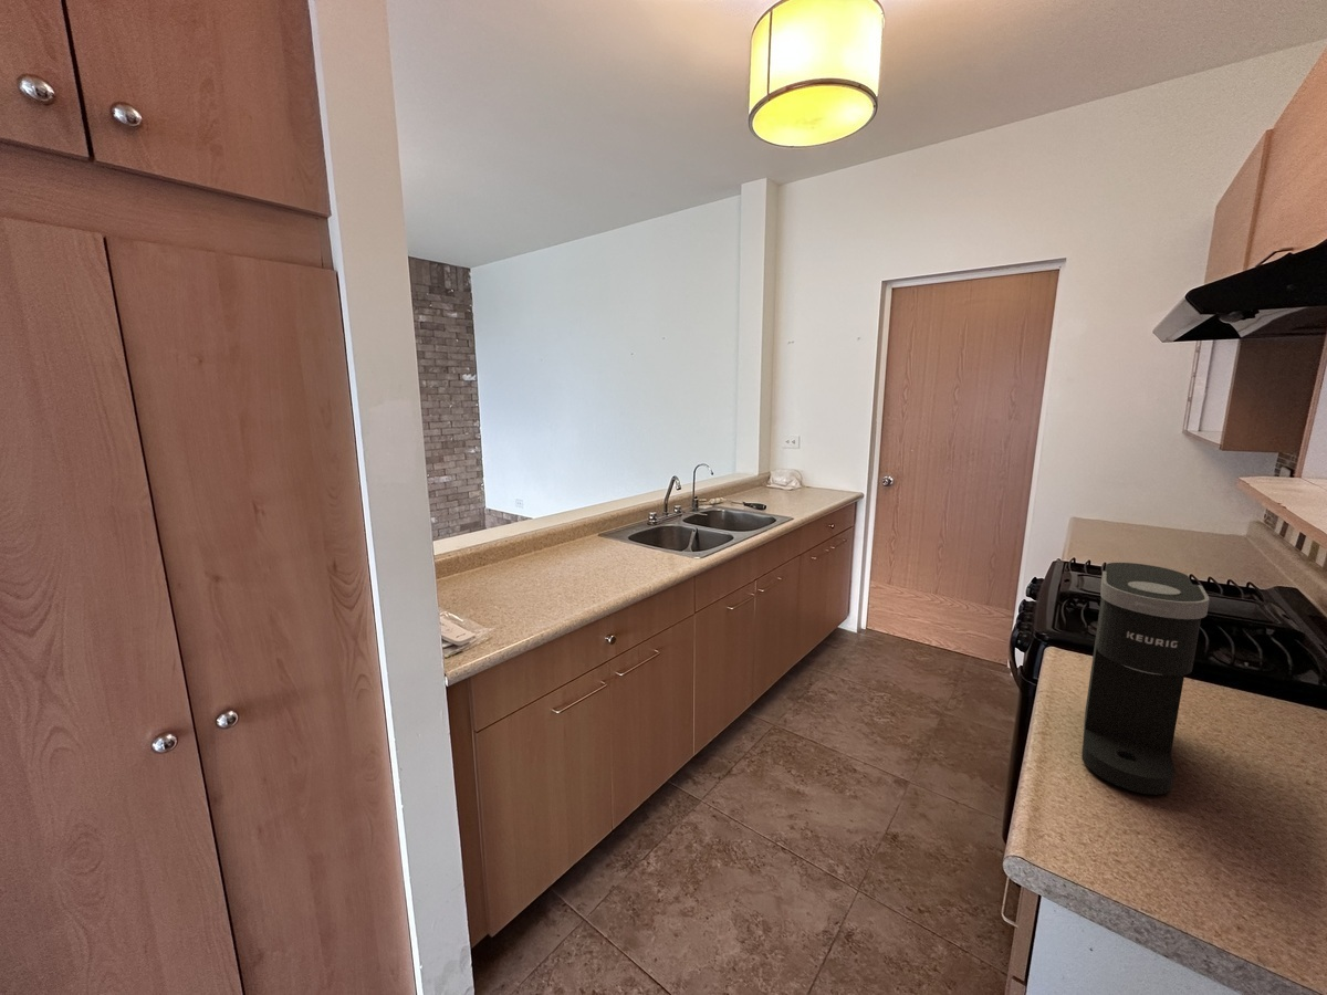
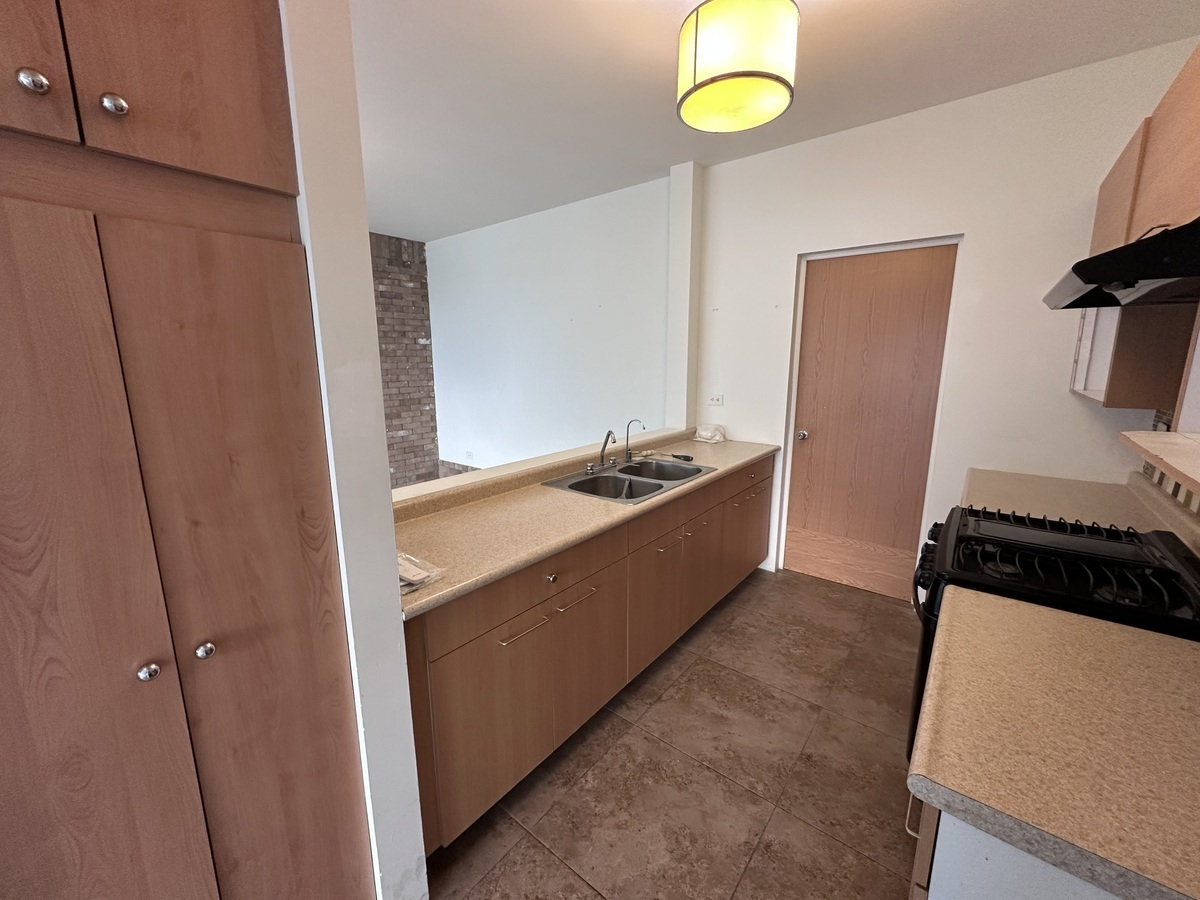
- coffee maker [1080,562,1211,796]
